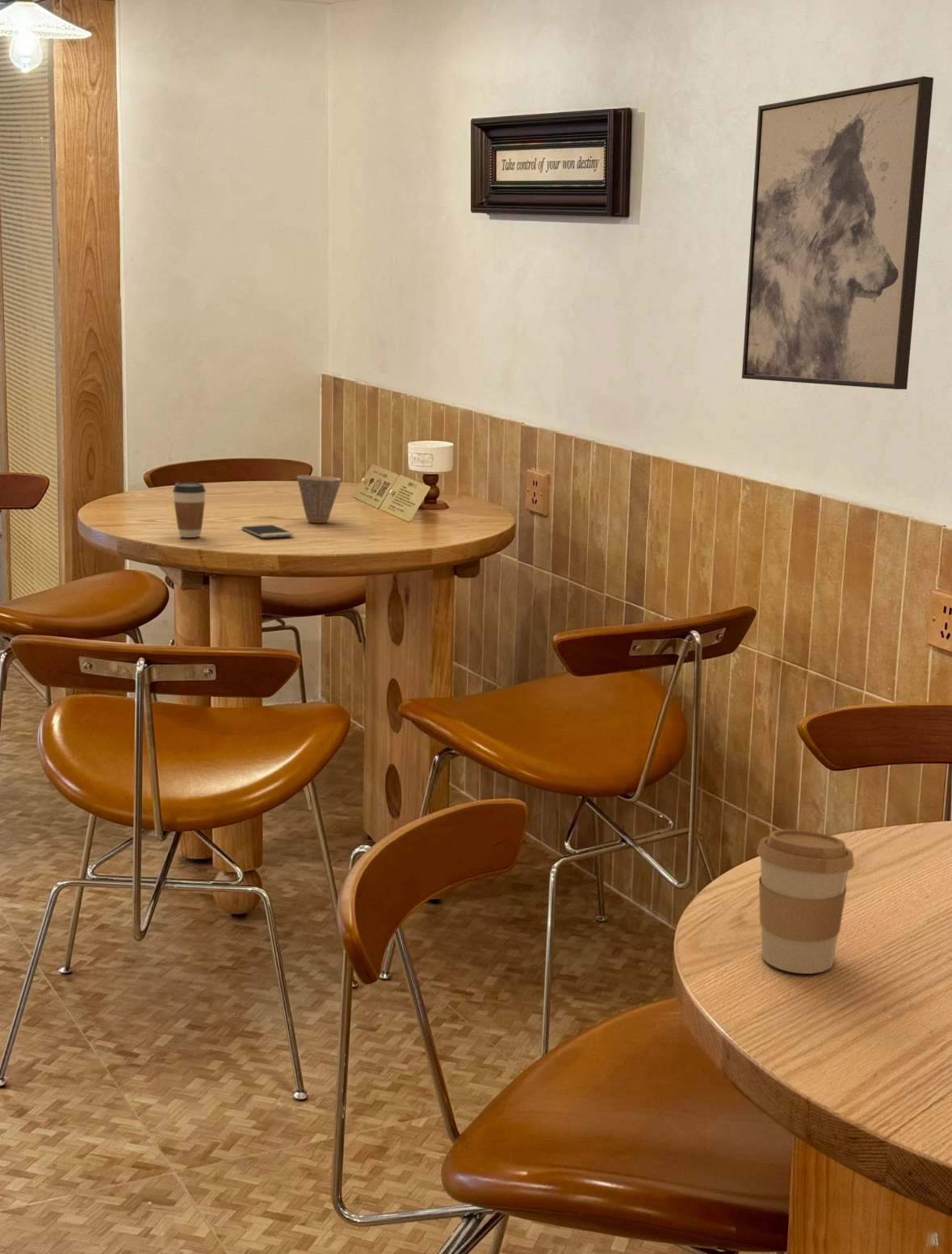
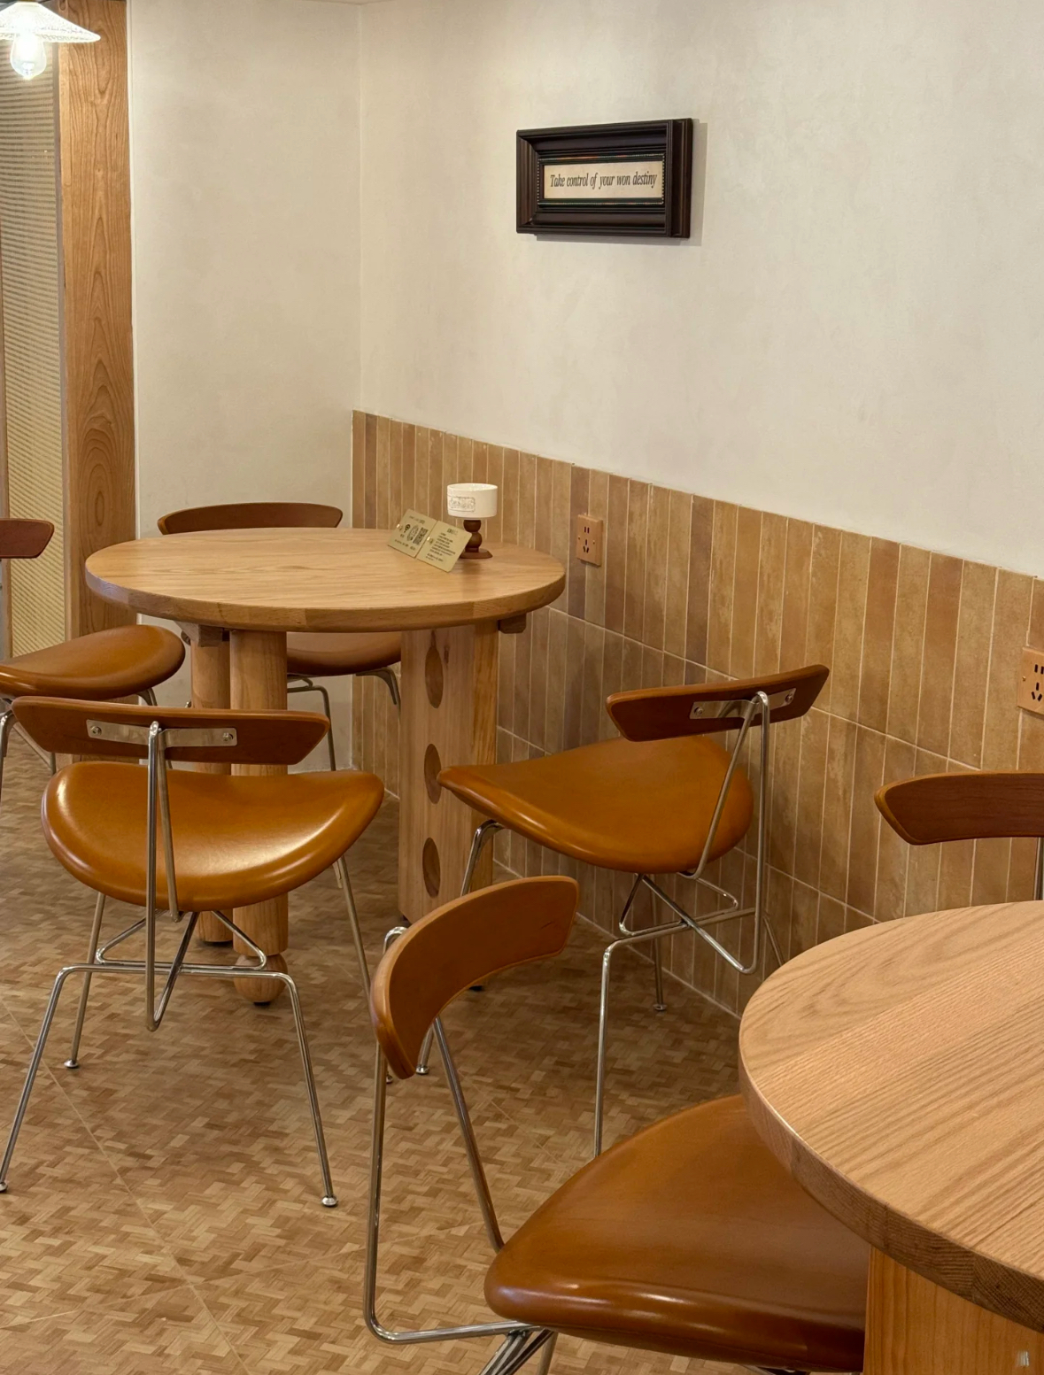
- coffee cup [756,828,855,975]
- smartphone [241,524,294,539]
- cup [296,475,342,523]
- wall art [741,76,934,390]
- coffee cup [172,481,207,539]
